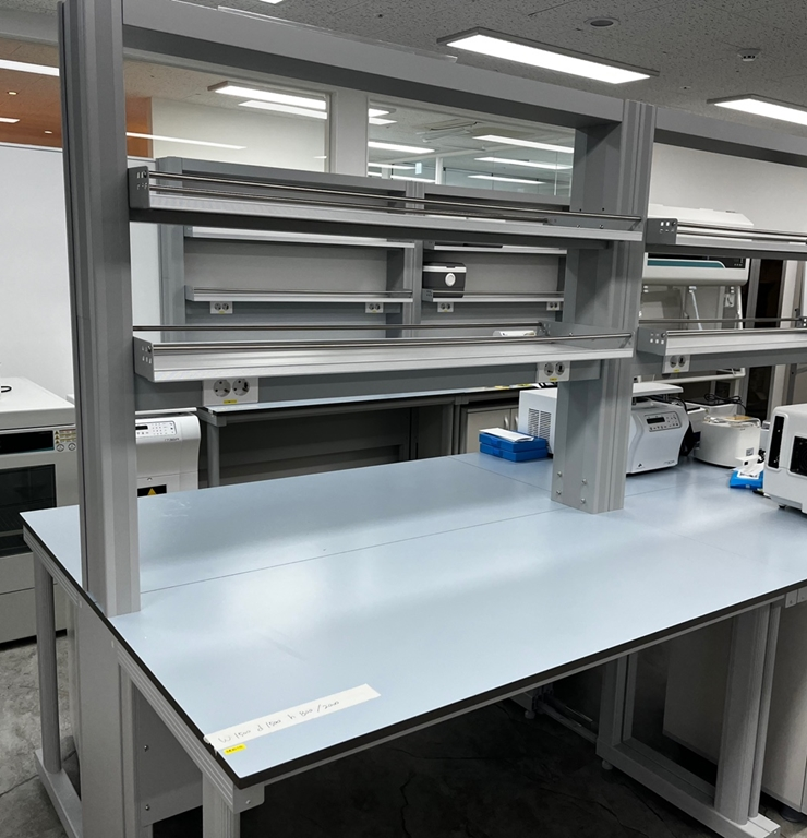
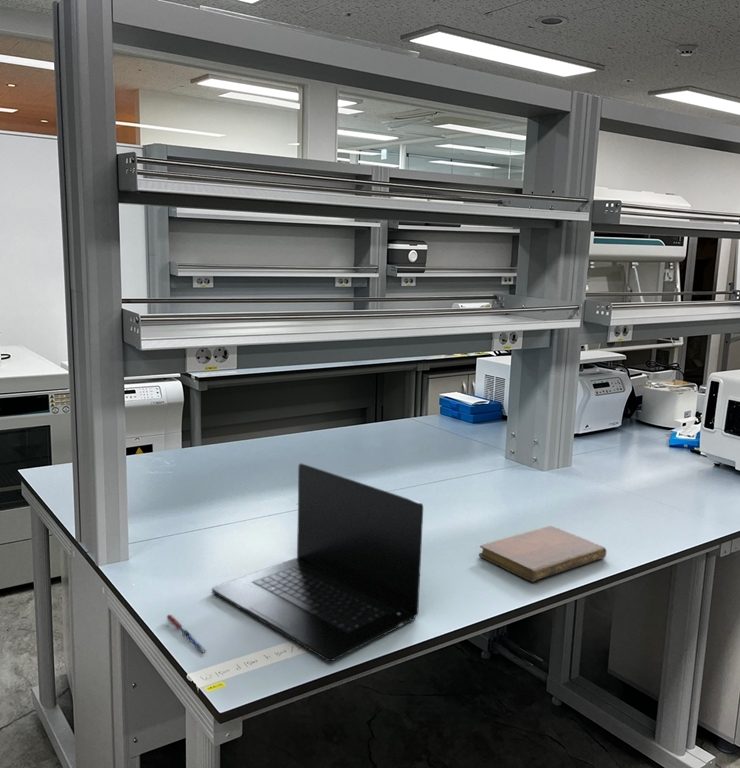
+ laptop [211,462,424,662]
+ pen [165,614,208,654]
+ notebook [478,525,607,583]
